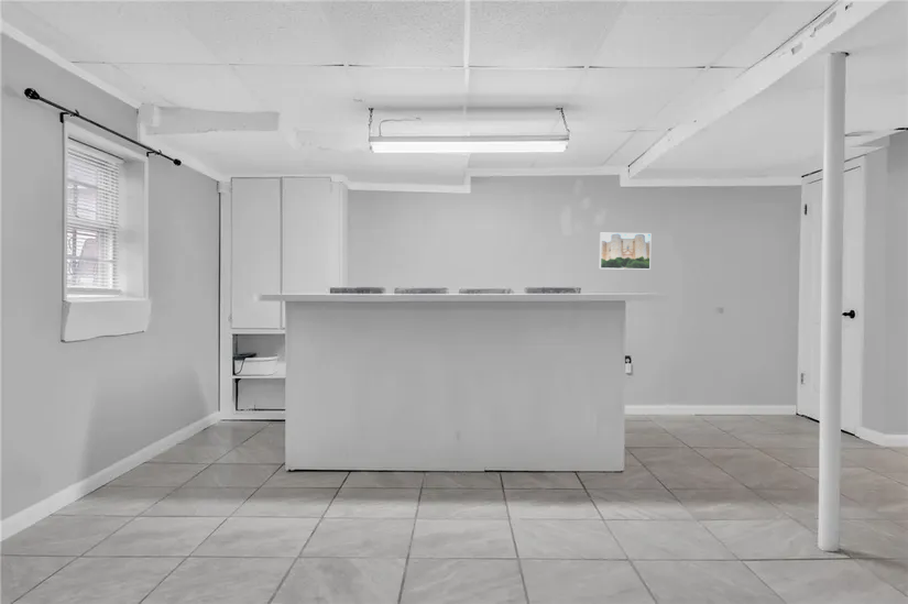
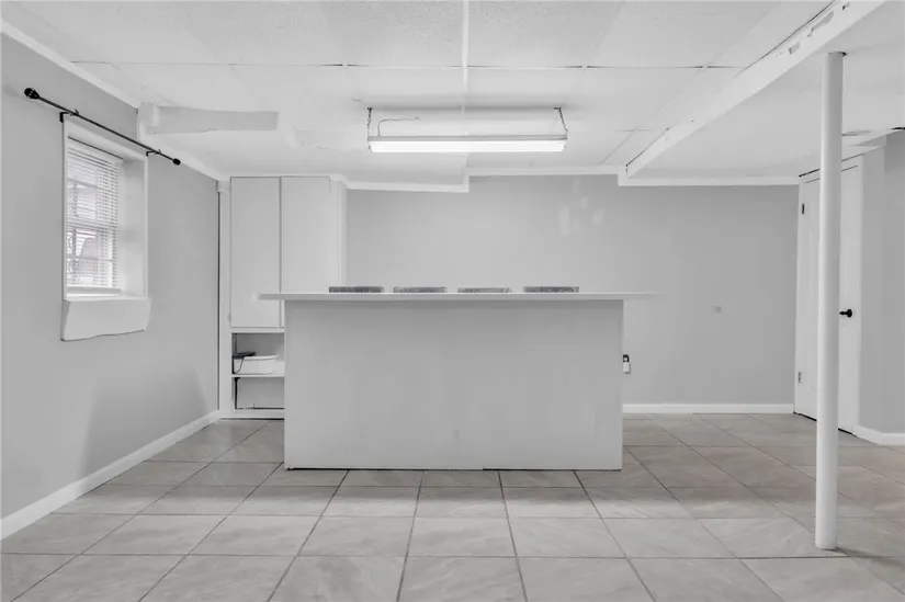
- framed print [599,232,652,271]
